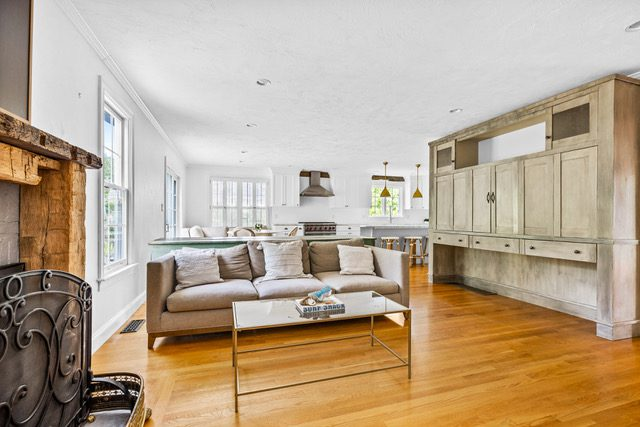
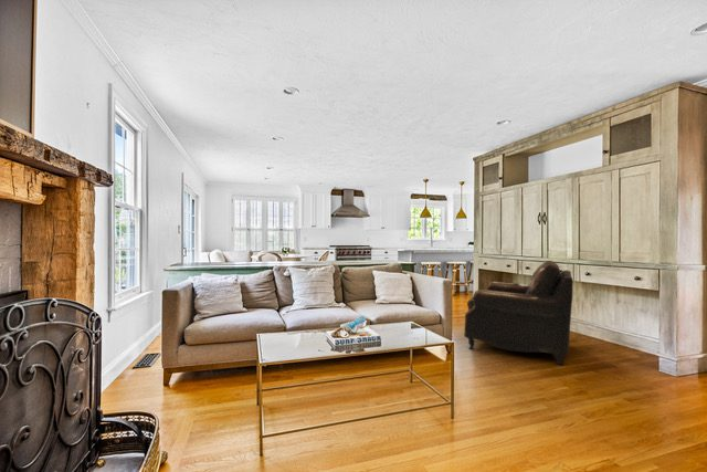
+ leather [463,260,574,366]
